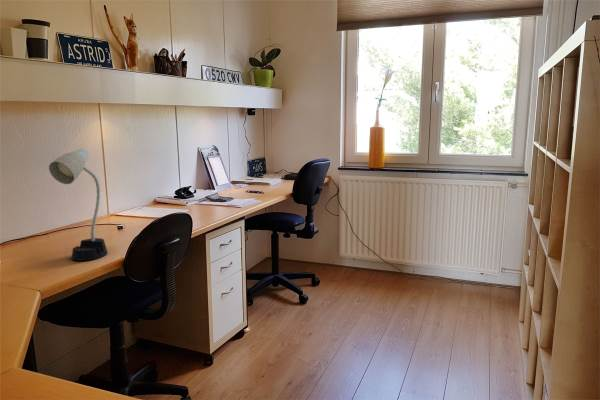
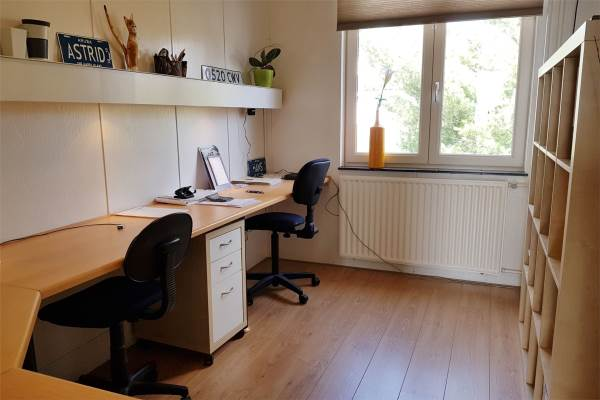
- desk lamp [48,148,109,262]
